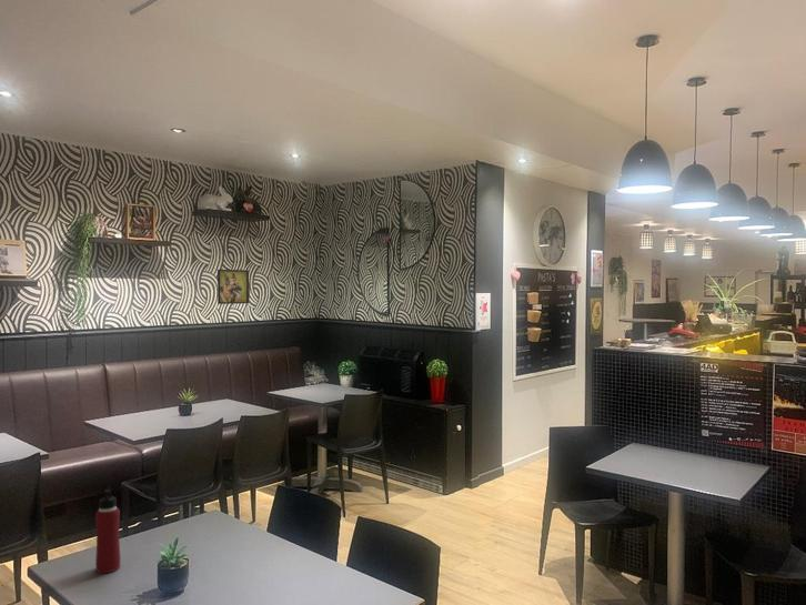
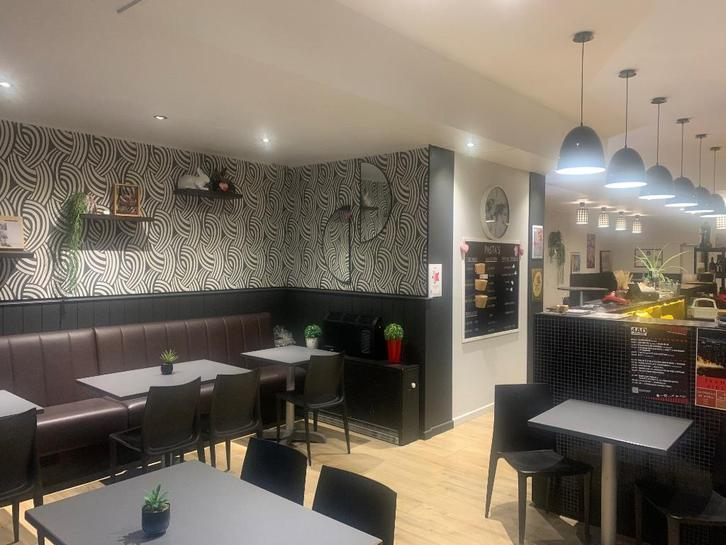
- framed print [216,269,250,305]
- water bottle [94,485,121,574]
